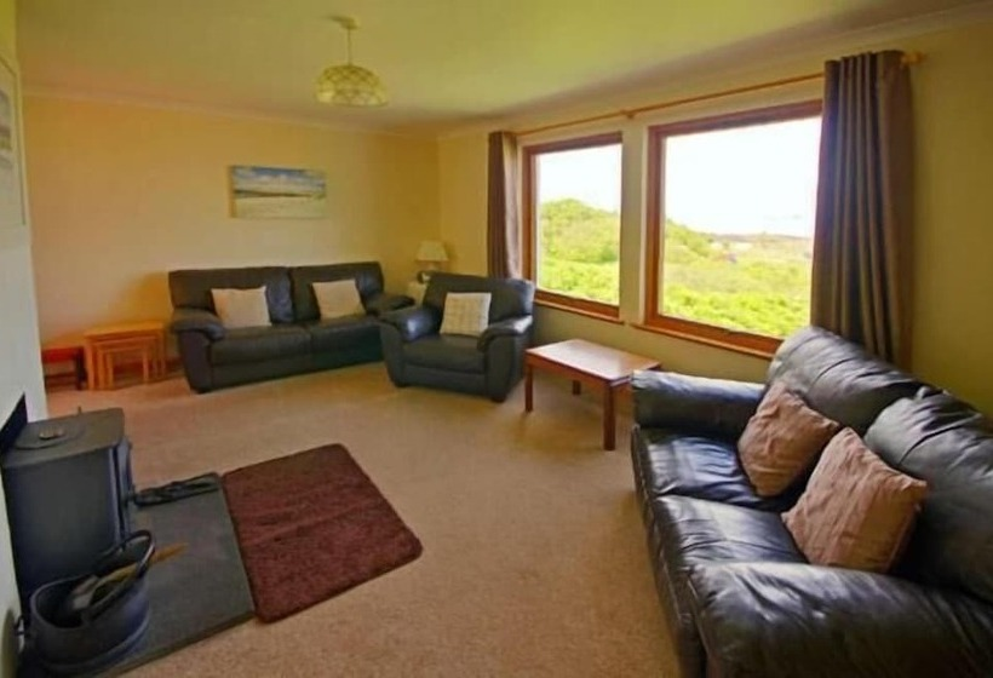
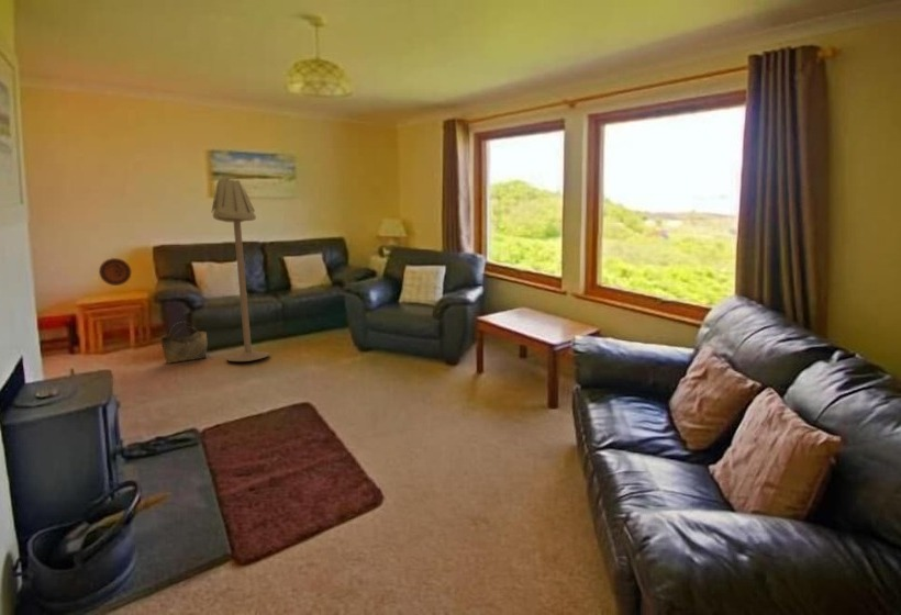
+ floor lamp [211,175,271,362]
+ basket [160,321,208,365]
+ decorative plate [98,257,132,287]
